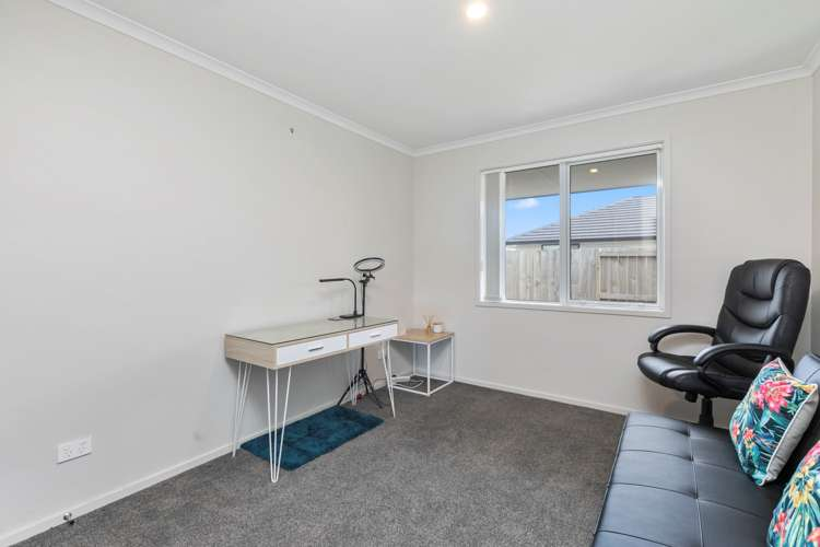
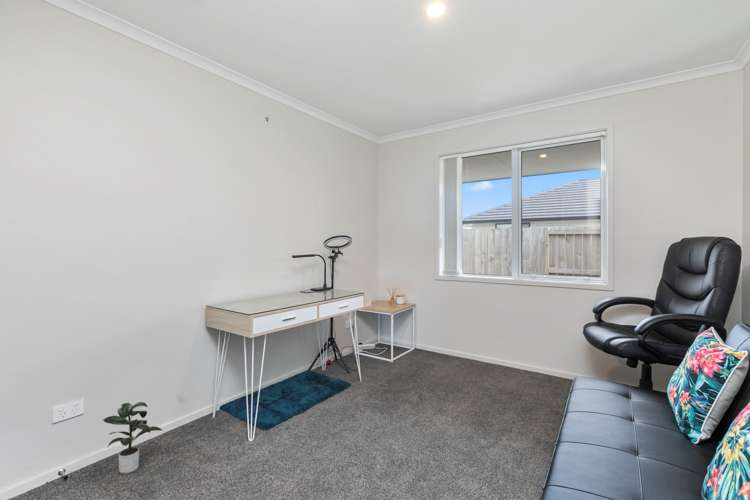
+ potted plant [102,401,163,475]
